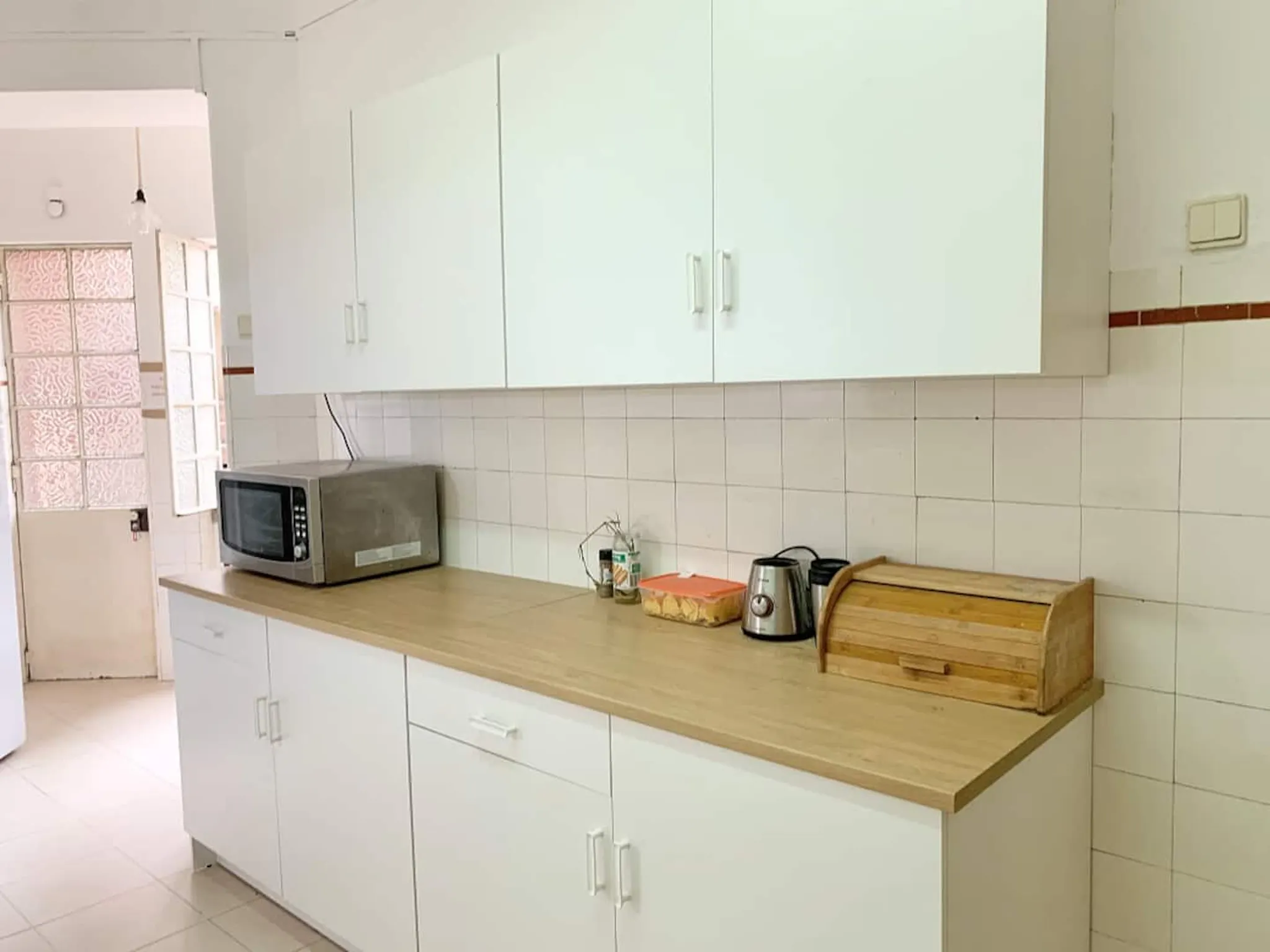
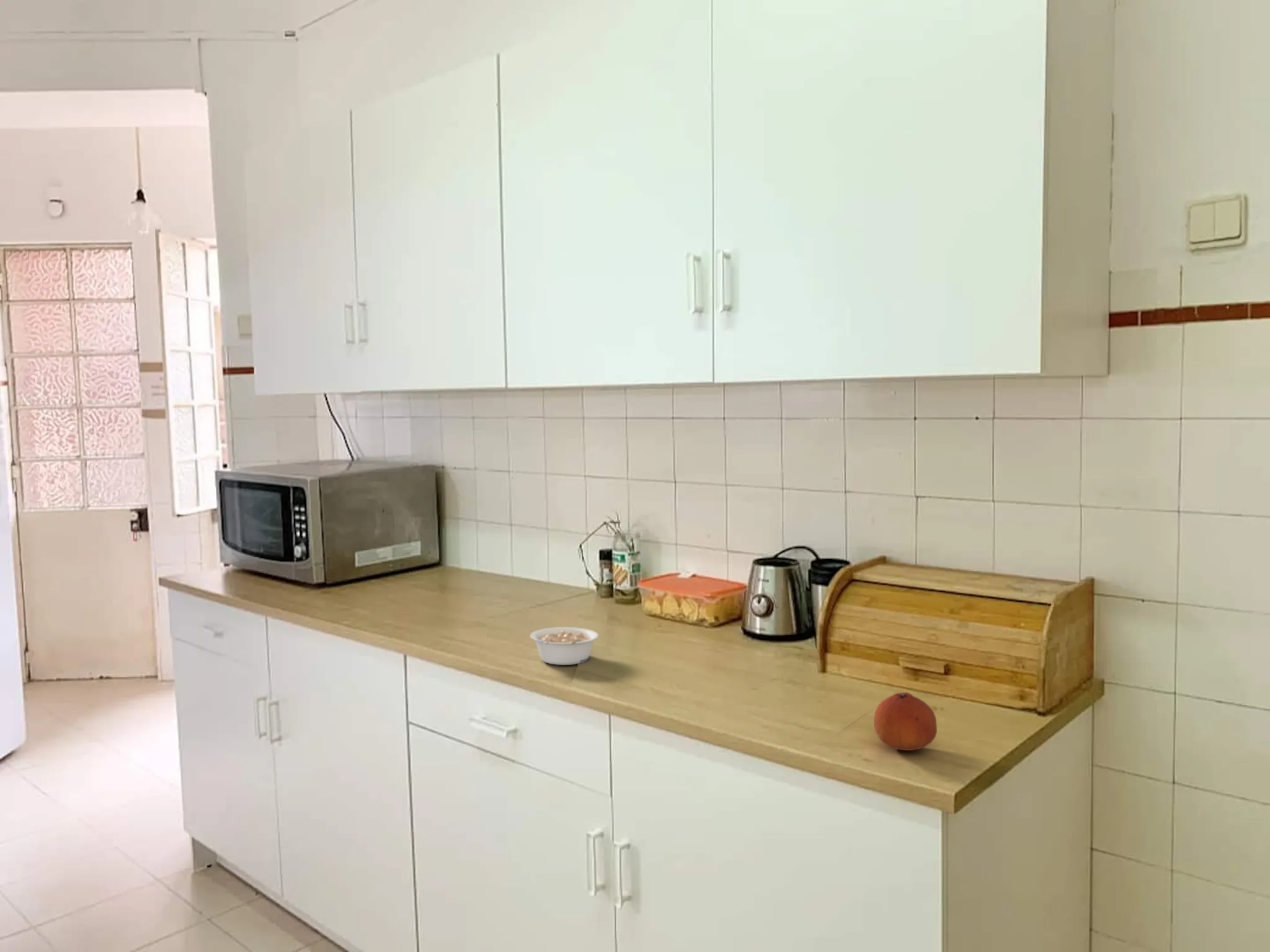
+ legume [530,627,599,666]
+ fruit [873,692,938,751]
